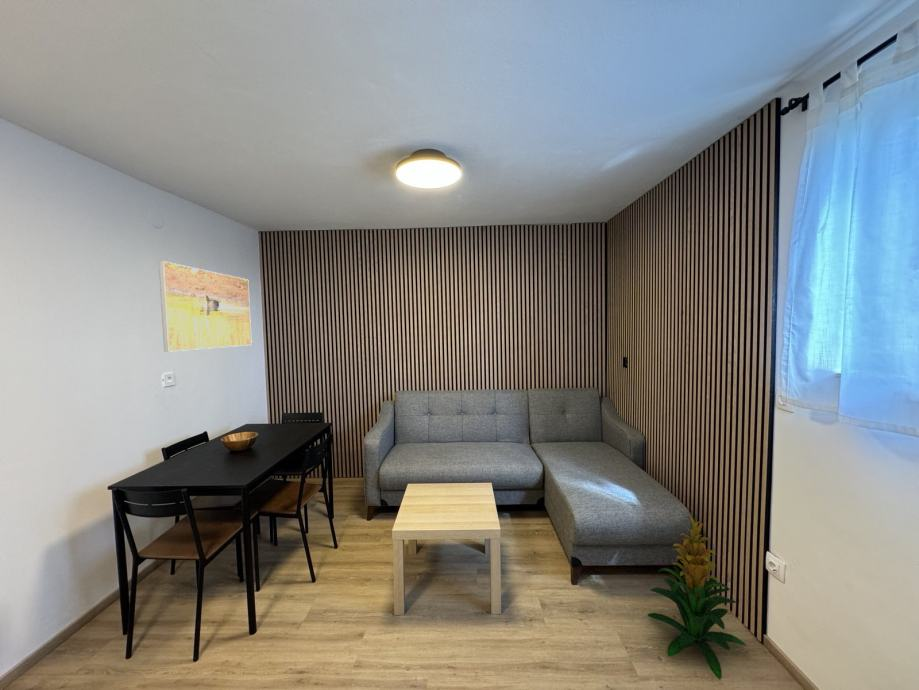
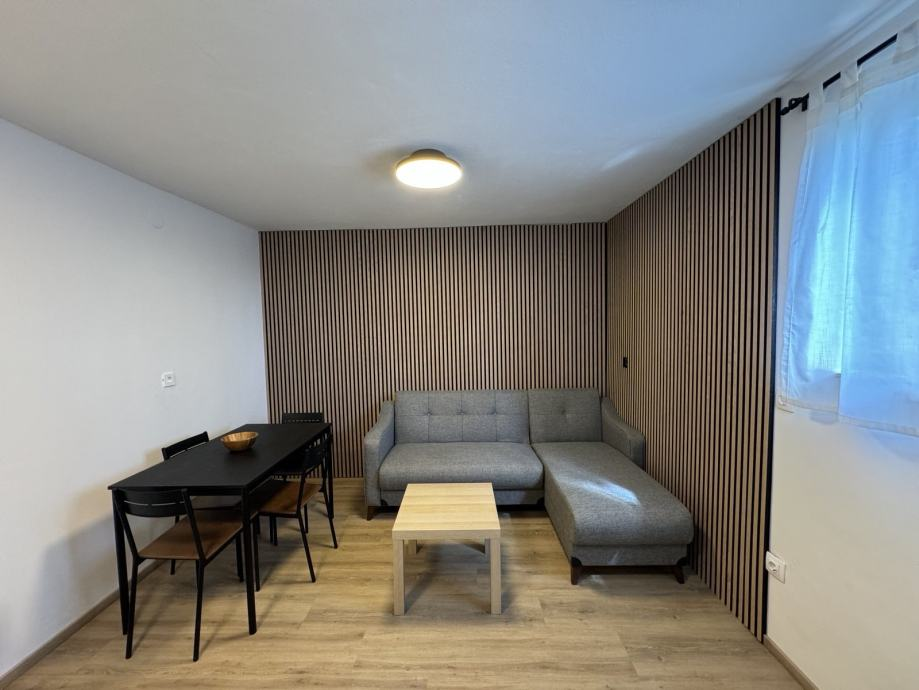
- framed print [158,260,253,353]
- indoor plant [646,513,747,681]
